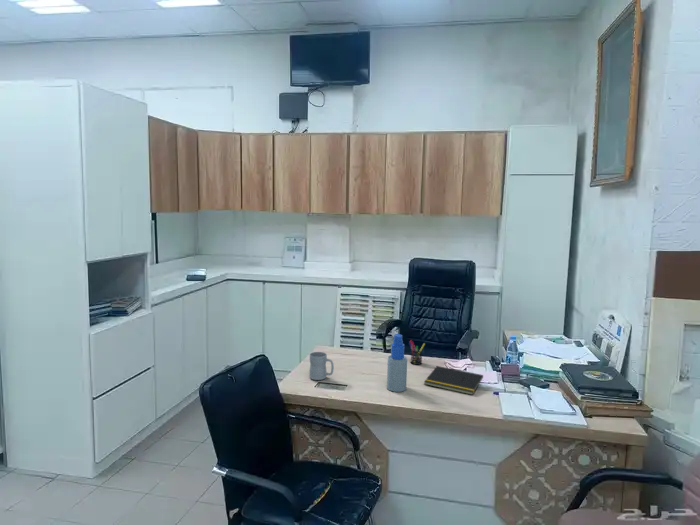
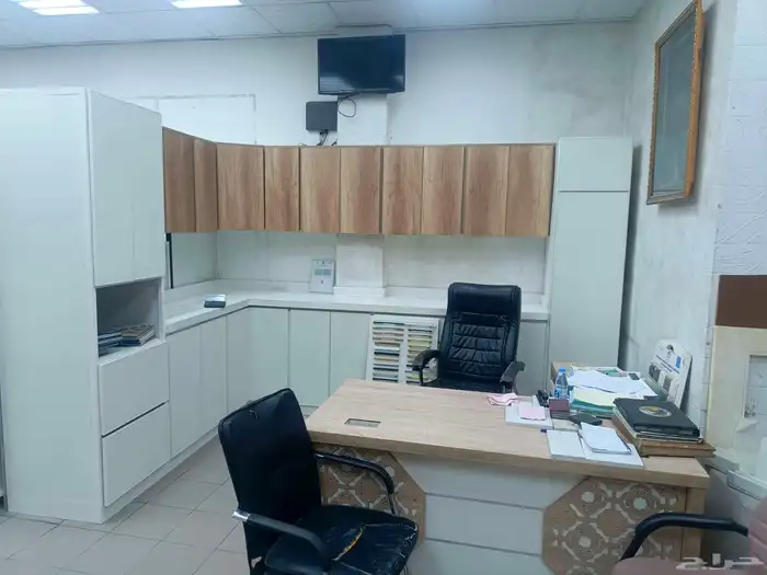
- spray bottle [386,333,408,393]
- mug [308,351,335,381]
- notepad [423,365,484,396]
- pen holder [408,339,426,366]
